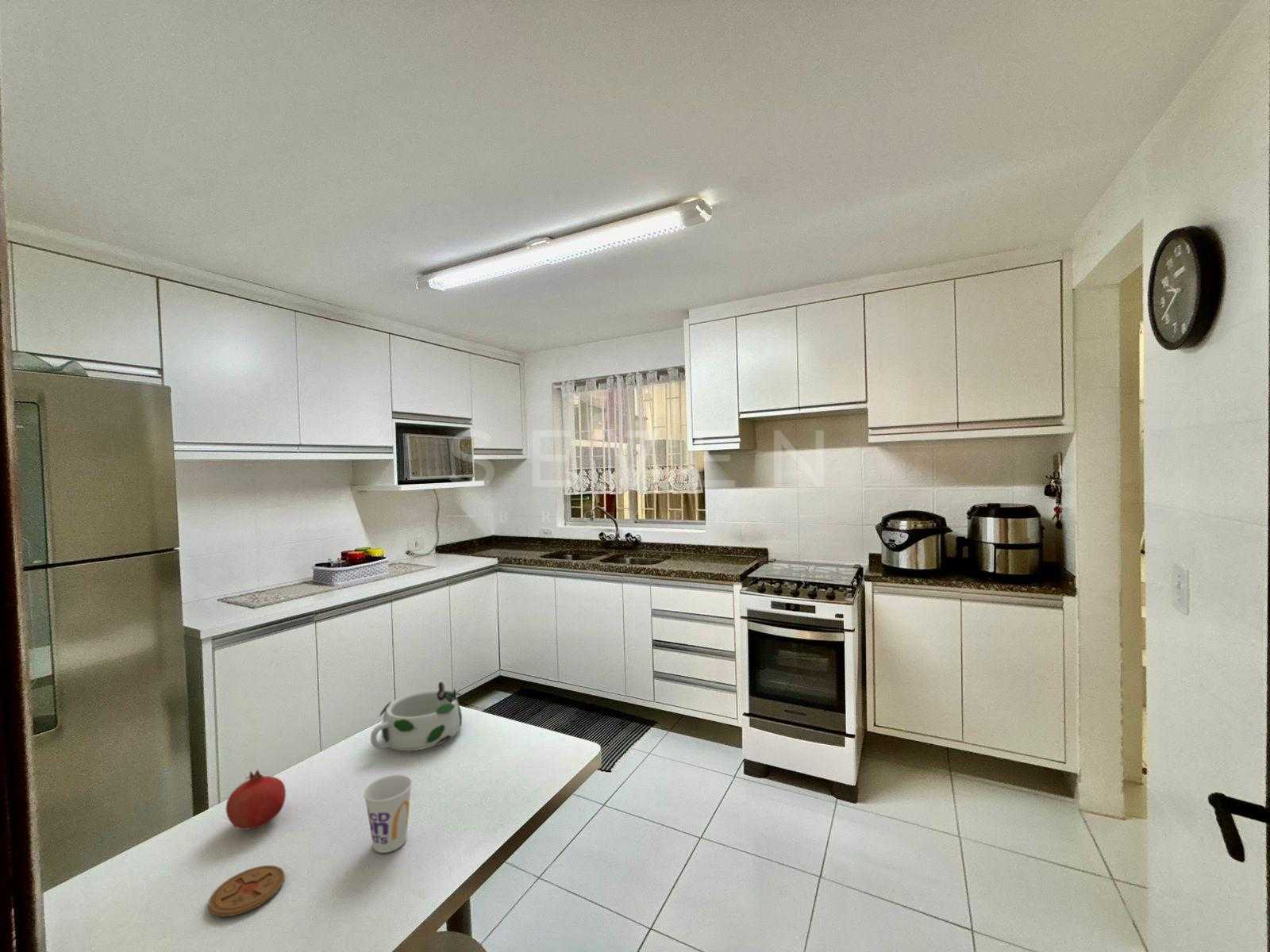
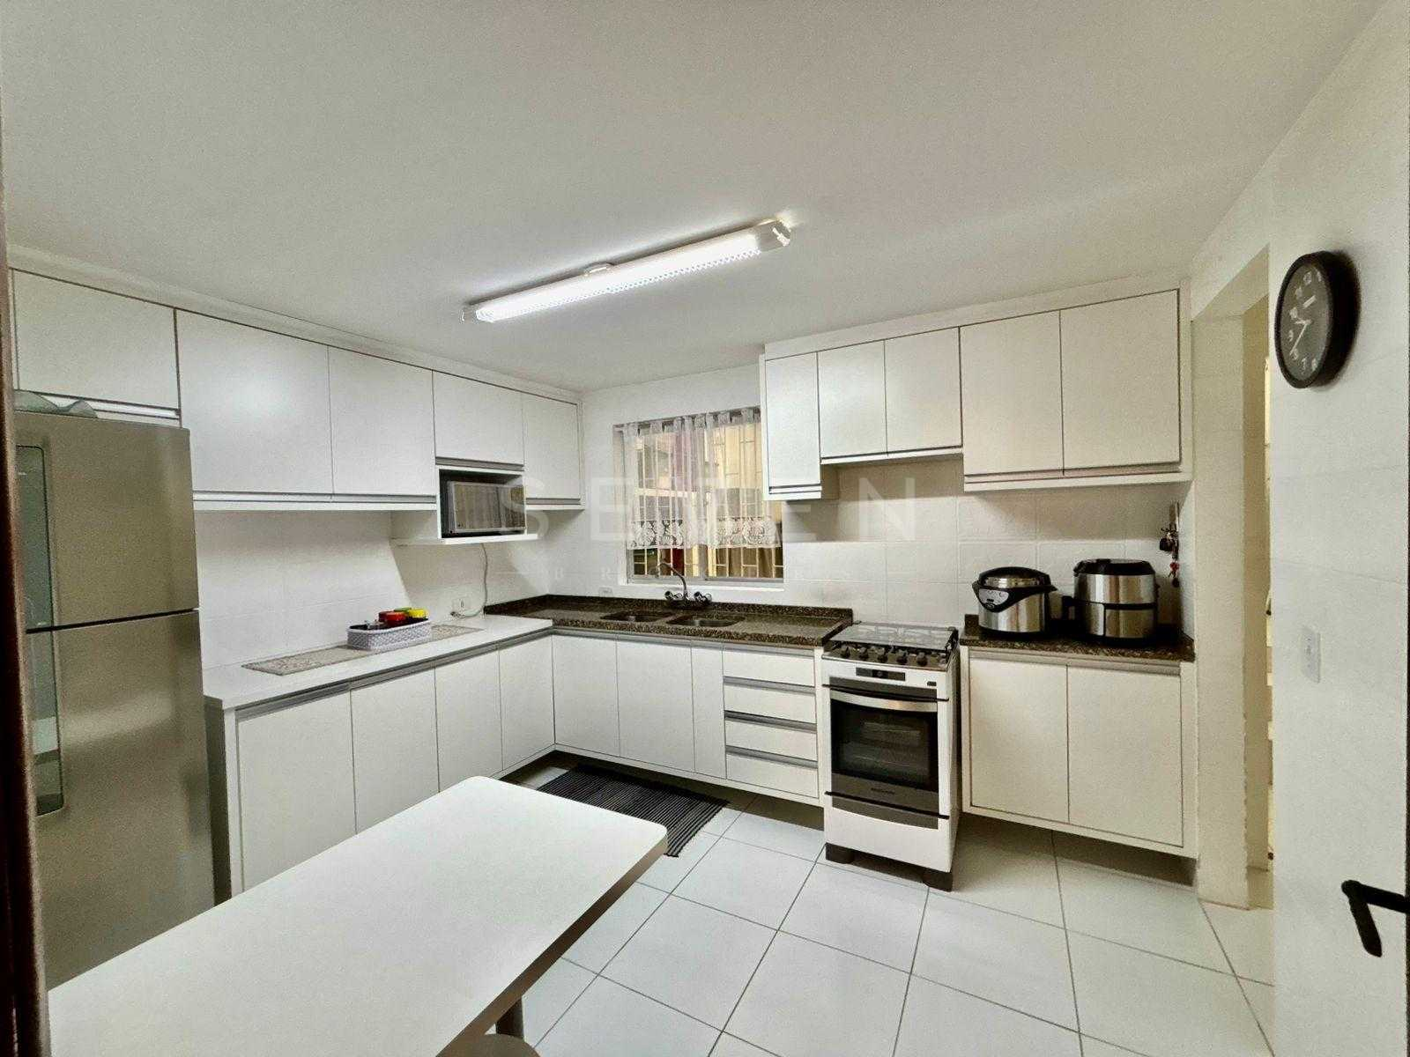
- bowl [370,681,464,751]
- cup [363,774,413,854]
- fruit [225,769,287,831]
- coaster [208,865,286,917]
